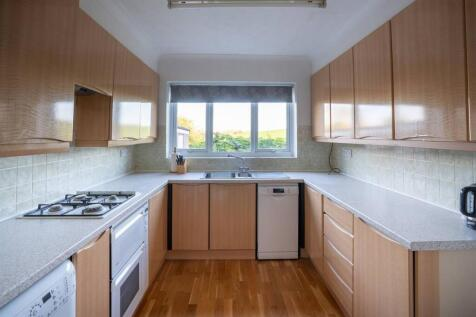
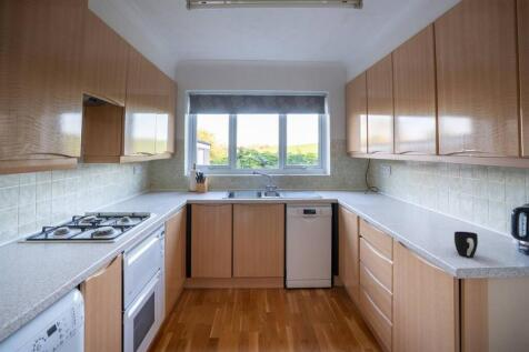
+ cup [453,230,479,259]
